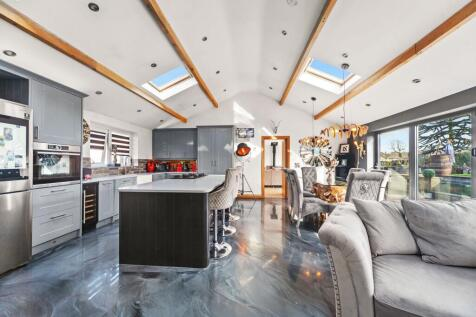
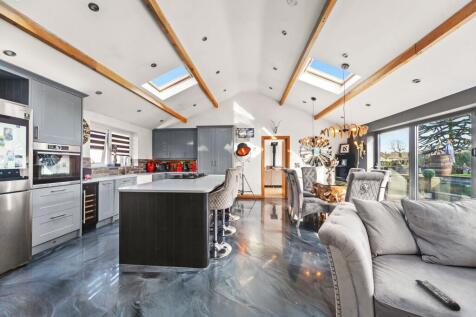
+ remote control [414,279,461,312]
